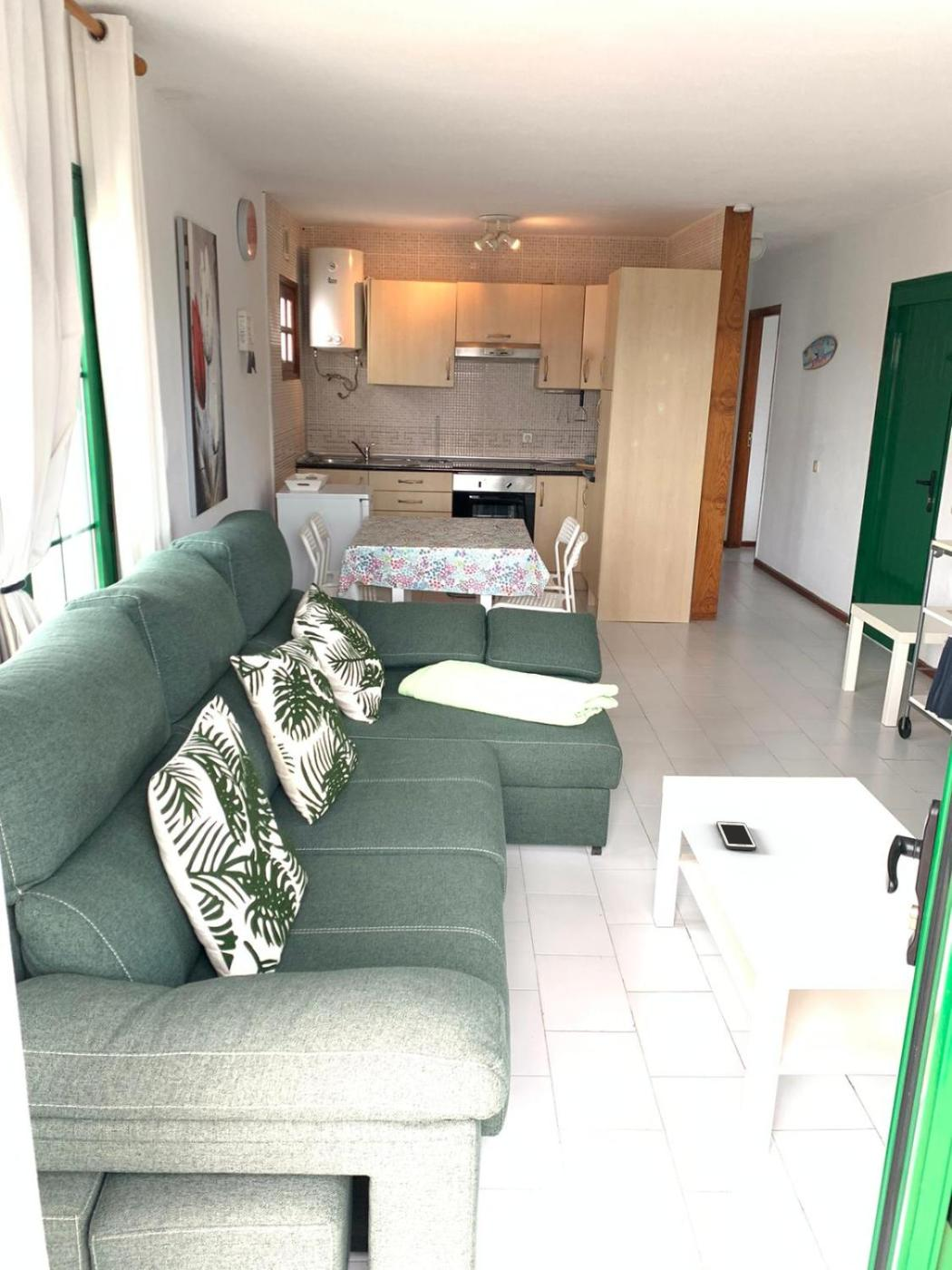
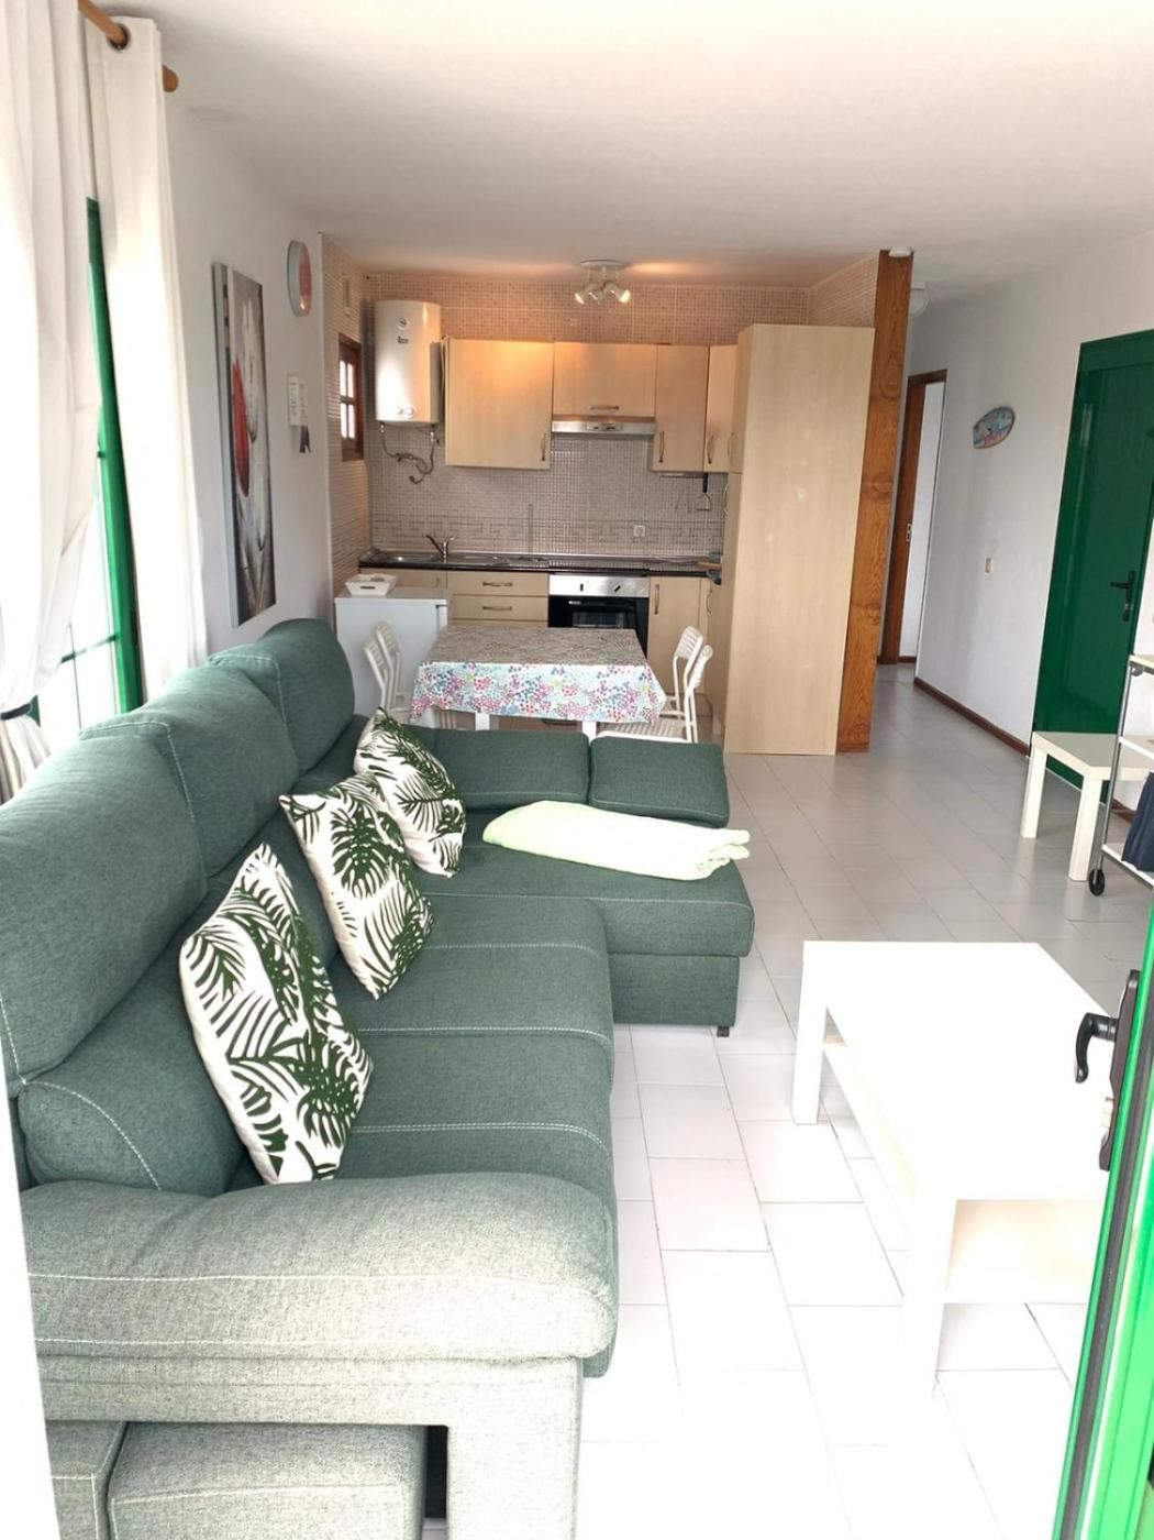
- cell phone [715,821,757,851]
